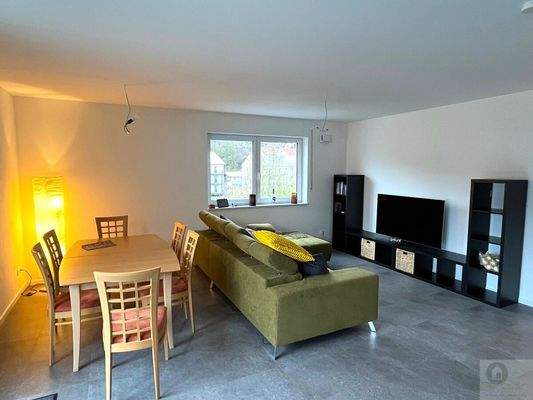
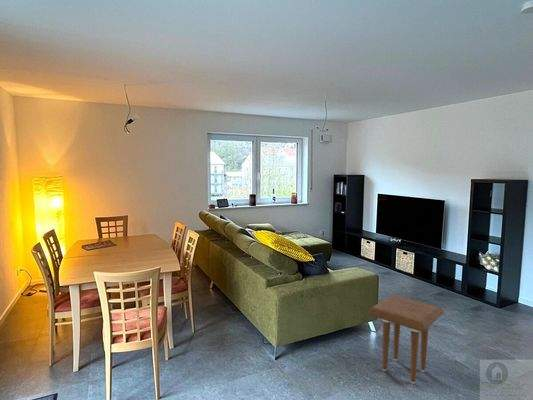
+ side table [367,294,445,385]
